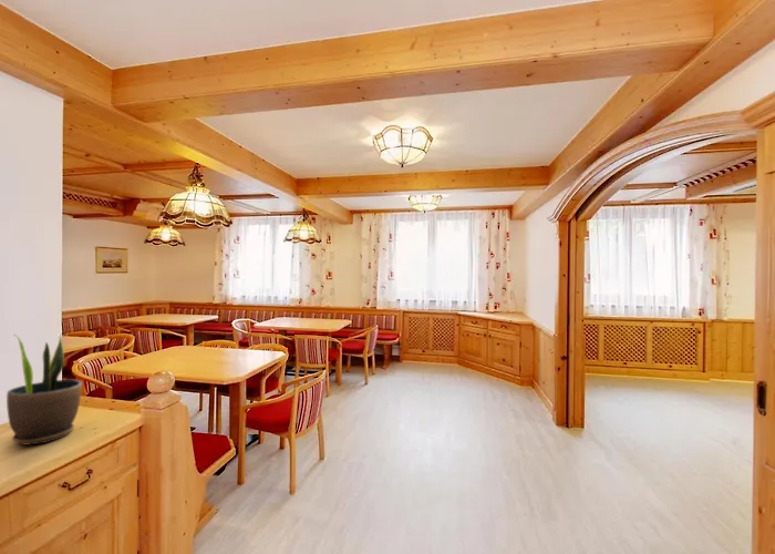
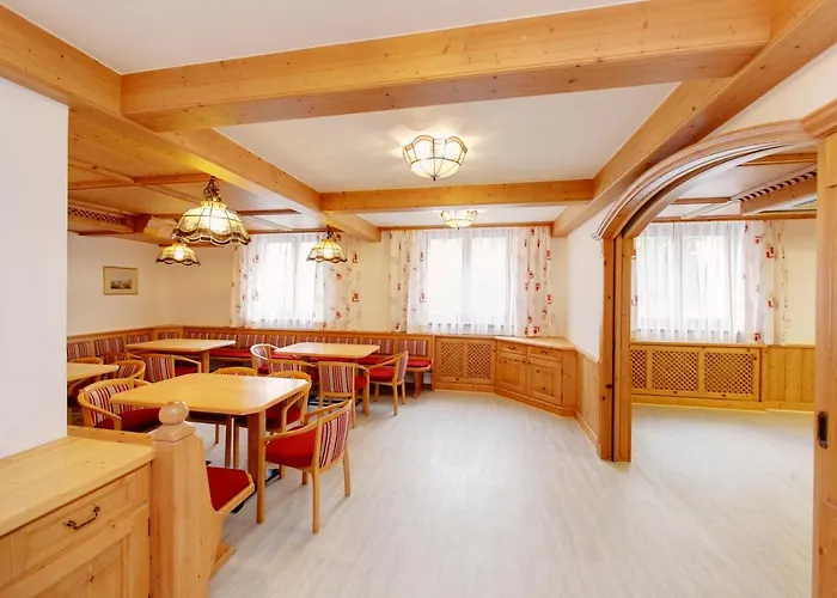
- potted plant [6,334,83,447]
